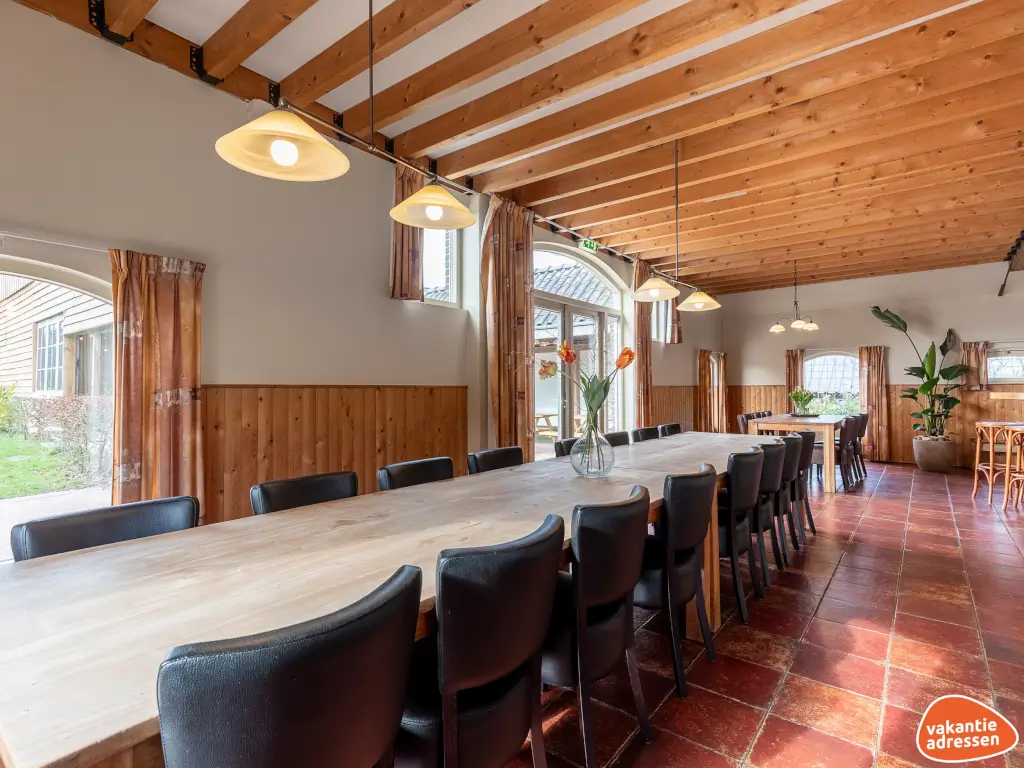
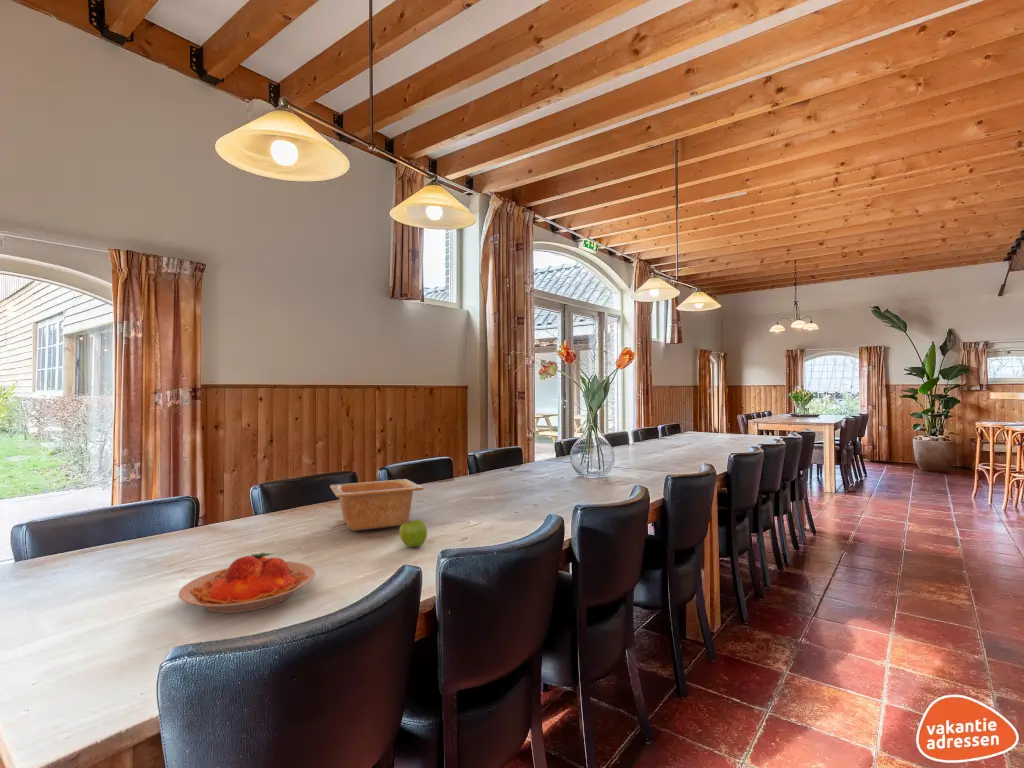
+ plate [177,551,316,614]
+ serving bowl [329,478,425,531]
+ fruit [398,518,428,548]
